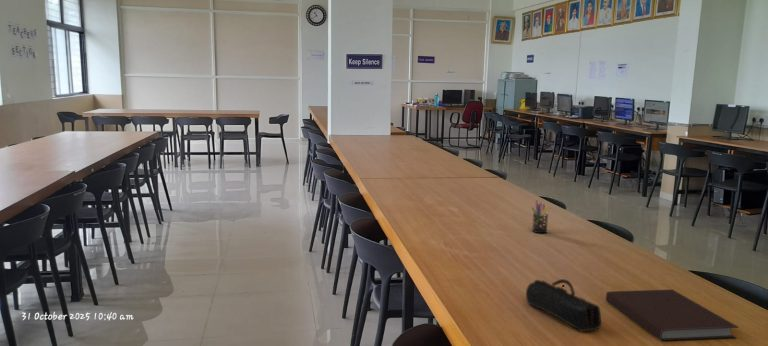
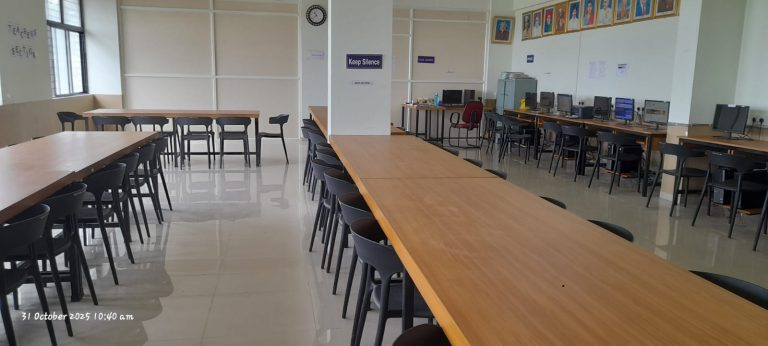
- notebook [605,289,740,343]
- pen holder [531,200,549,234]
- pencil case [525,278,602,333]
